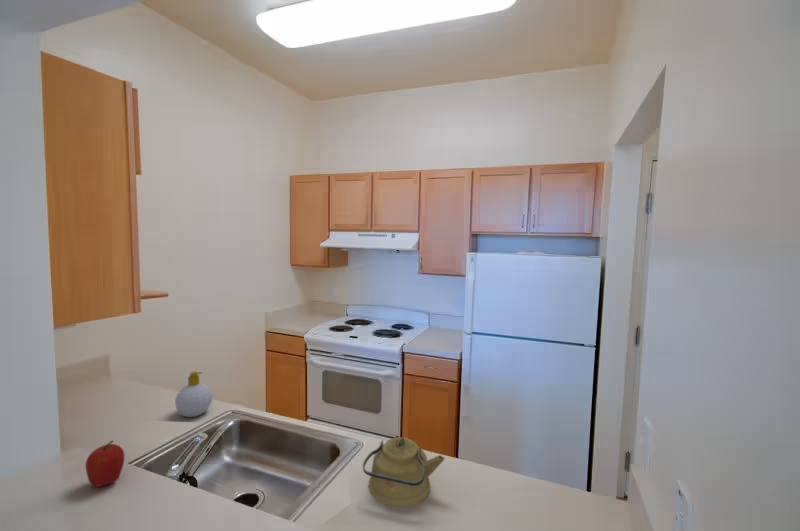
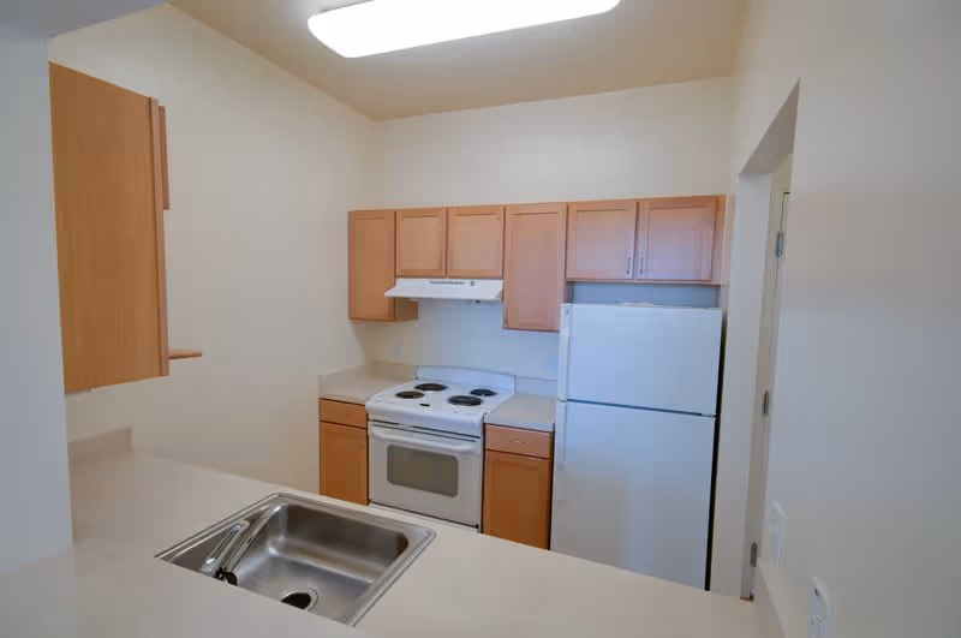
- fruit [85,439,126,488]
- soap bottle [174,370,214,418]
- kettle [362,436,446,508]
